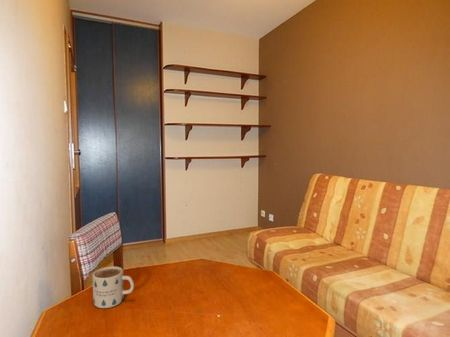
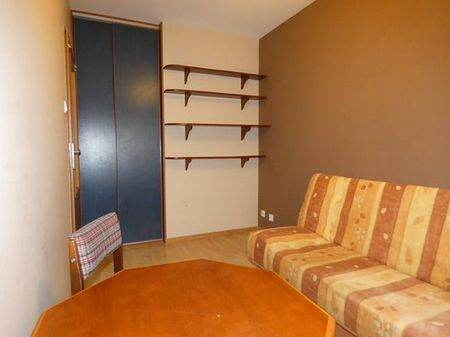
- mug [92,265,135,309]
